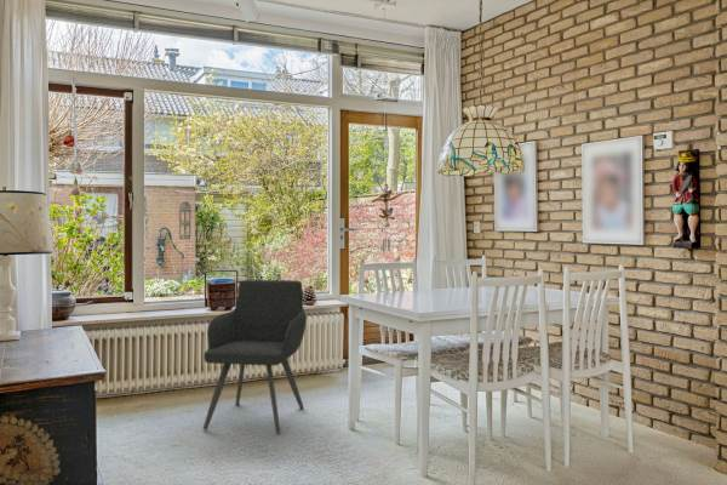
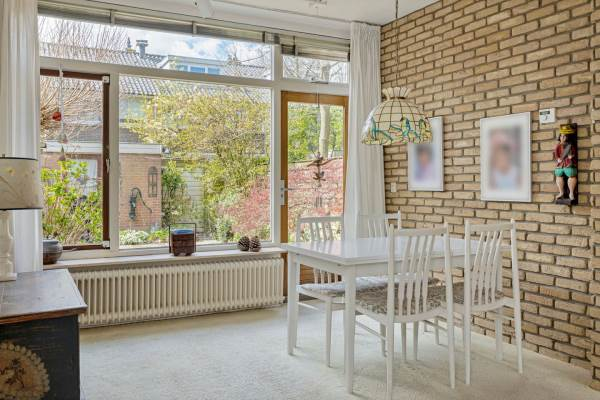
- armchair [202,279,308,435]
